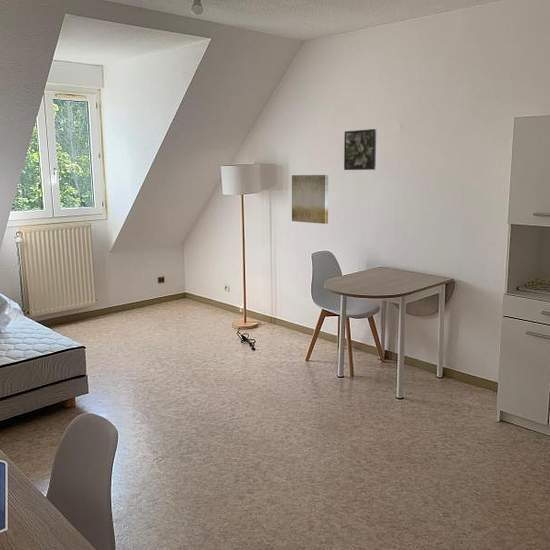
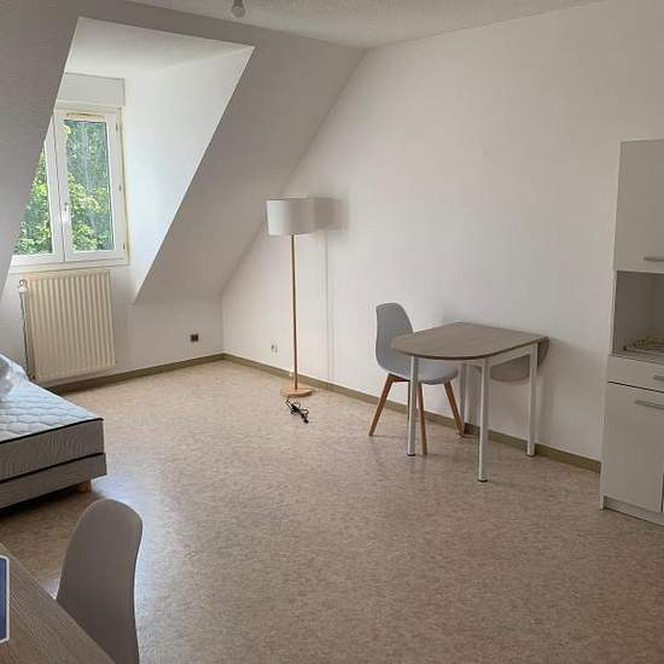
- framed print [343,128,377,171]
- wall art [291,174,329,225]
